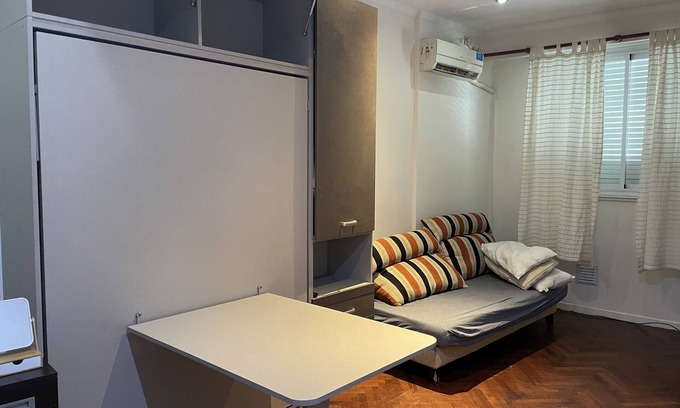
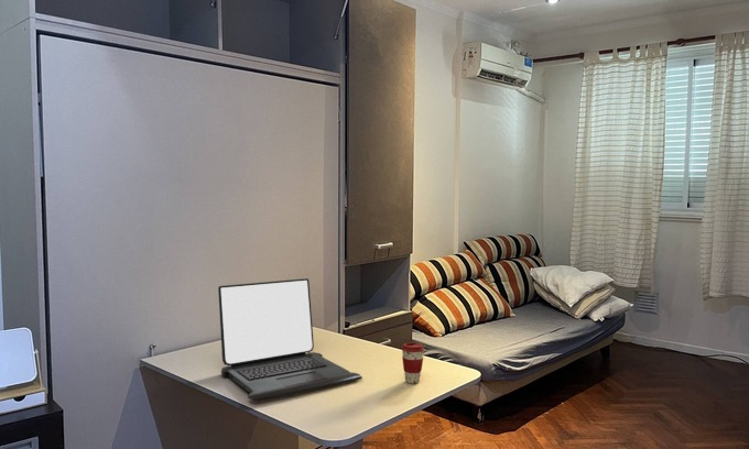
+ coffee cup [400,341,425,385]
+ laptop [217,277,363,402]
